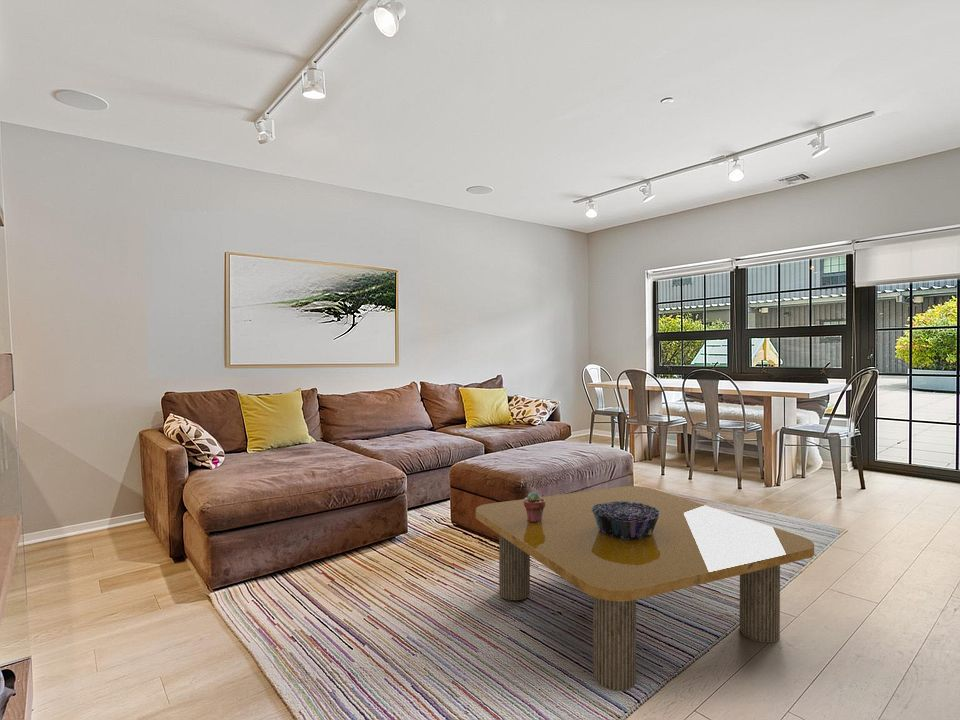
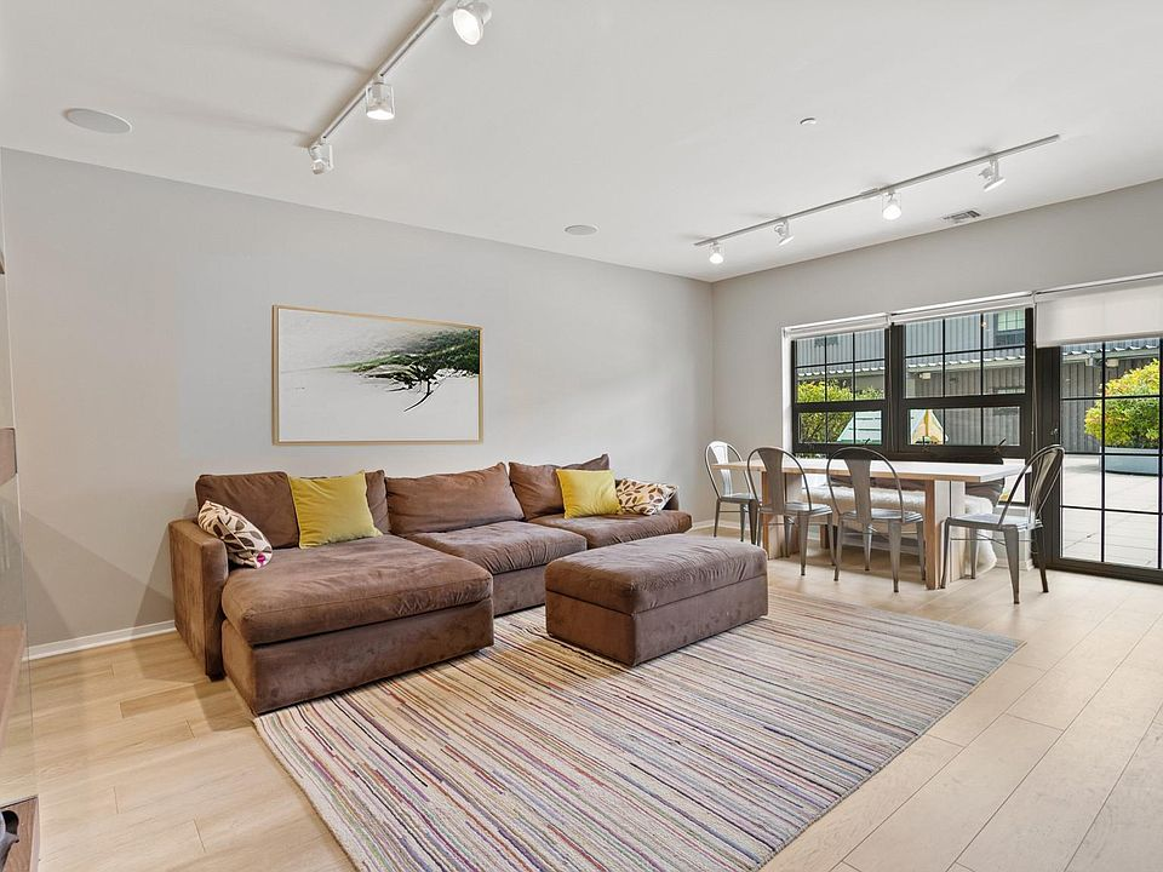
- coffee table [475,485,815,692]
- decorative bowl [592,501,661,540]
- potted succulent [524,491,545,523]
